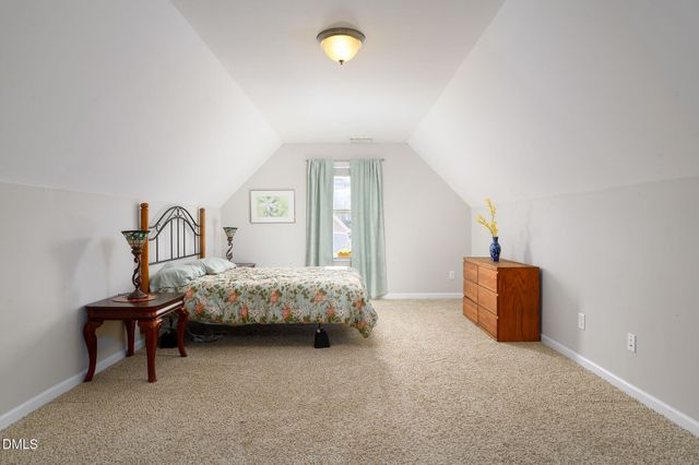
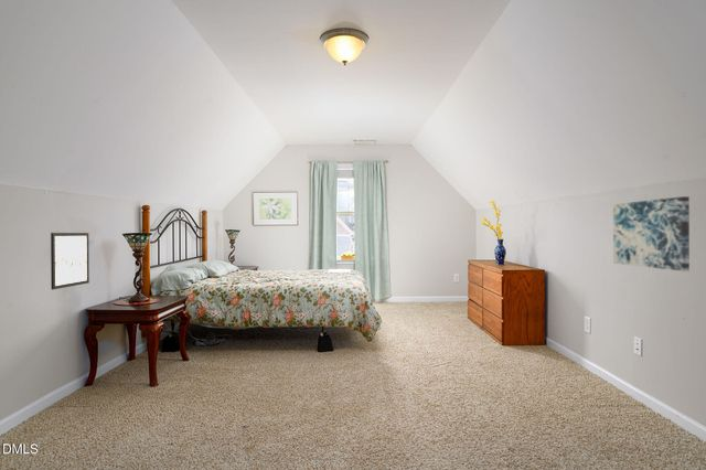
+ wall art [50,232,90,290]
+ wall art [612,195,691,273]
